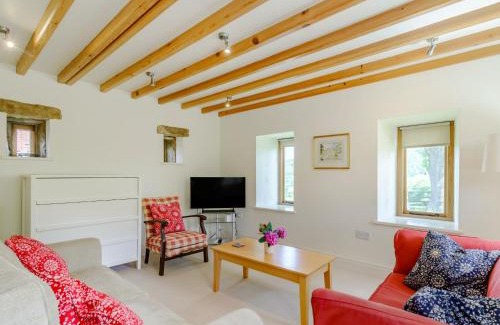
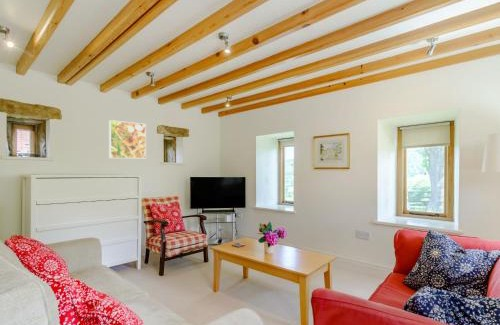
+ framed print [108,119,147,159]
